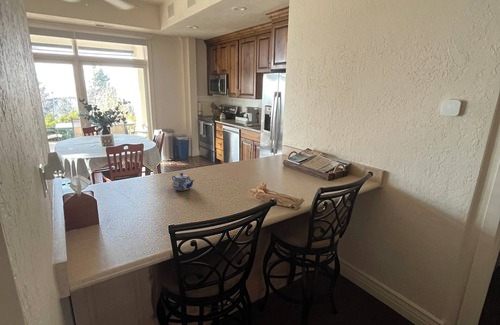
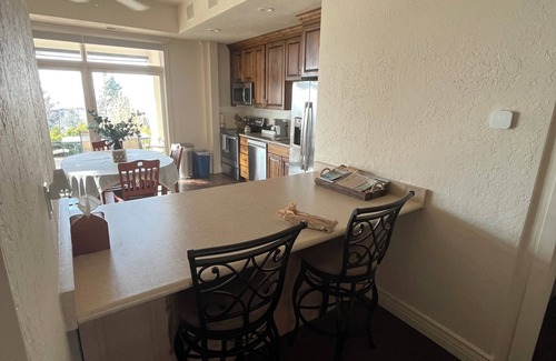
- teapot [171,172,195,192]
